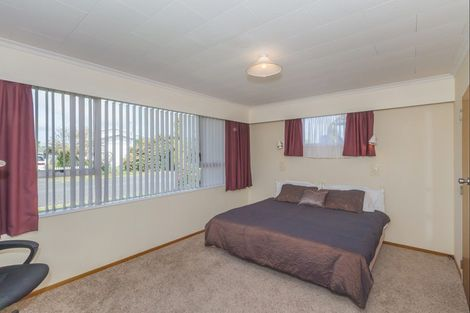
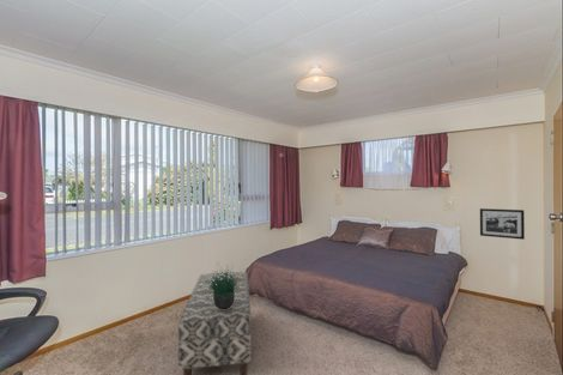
+ picture frame [479,207,526,241]
+ bench [177,271,253,375]
+ potted plant [199,261,247,309]
